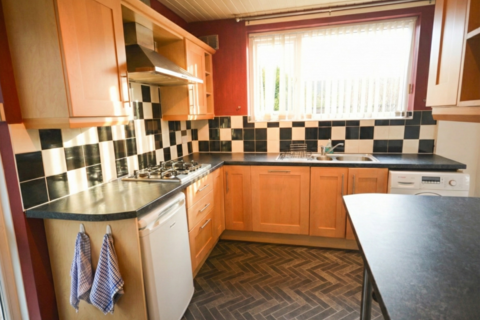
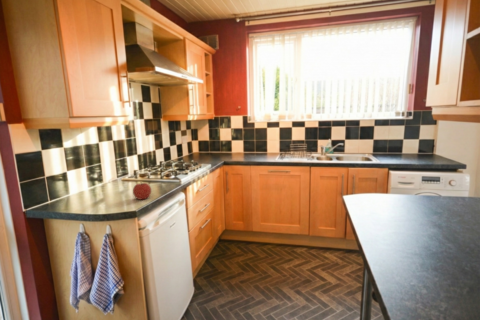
+ fruit [132,182,152,201]
